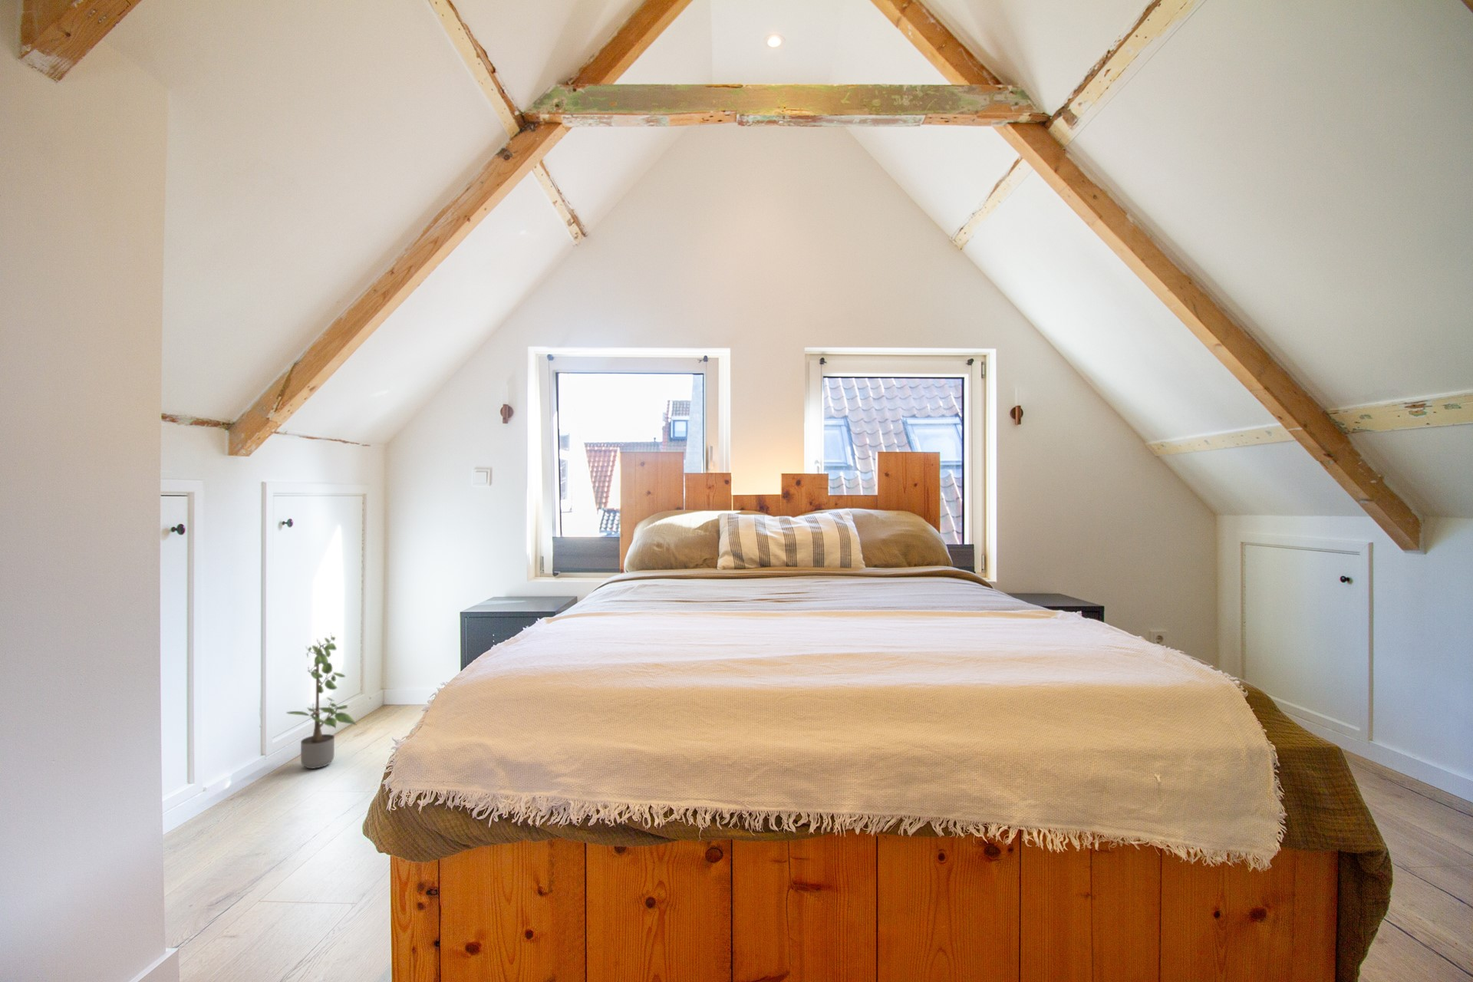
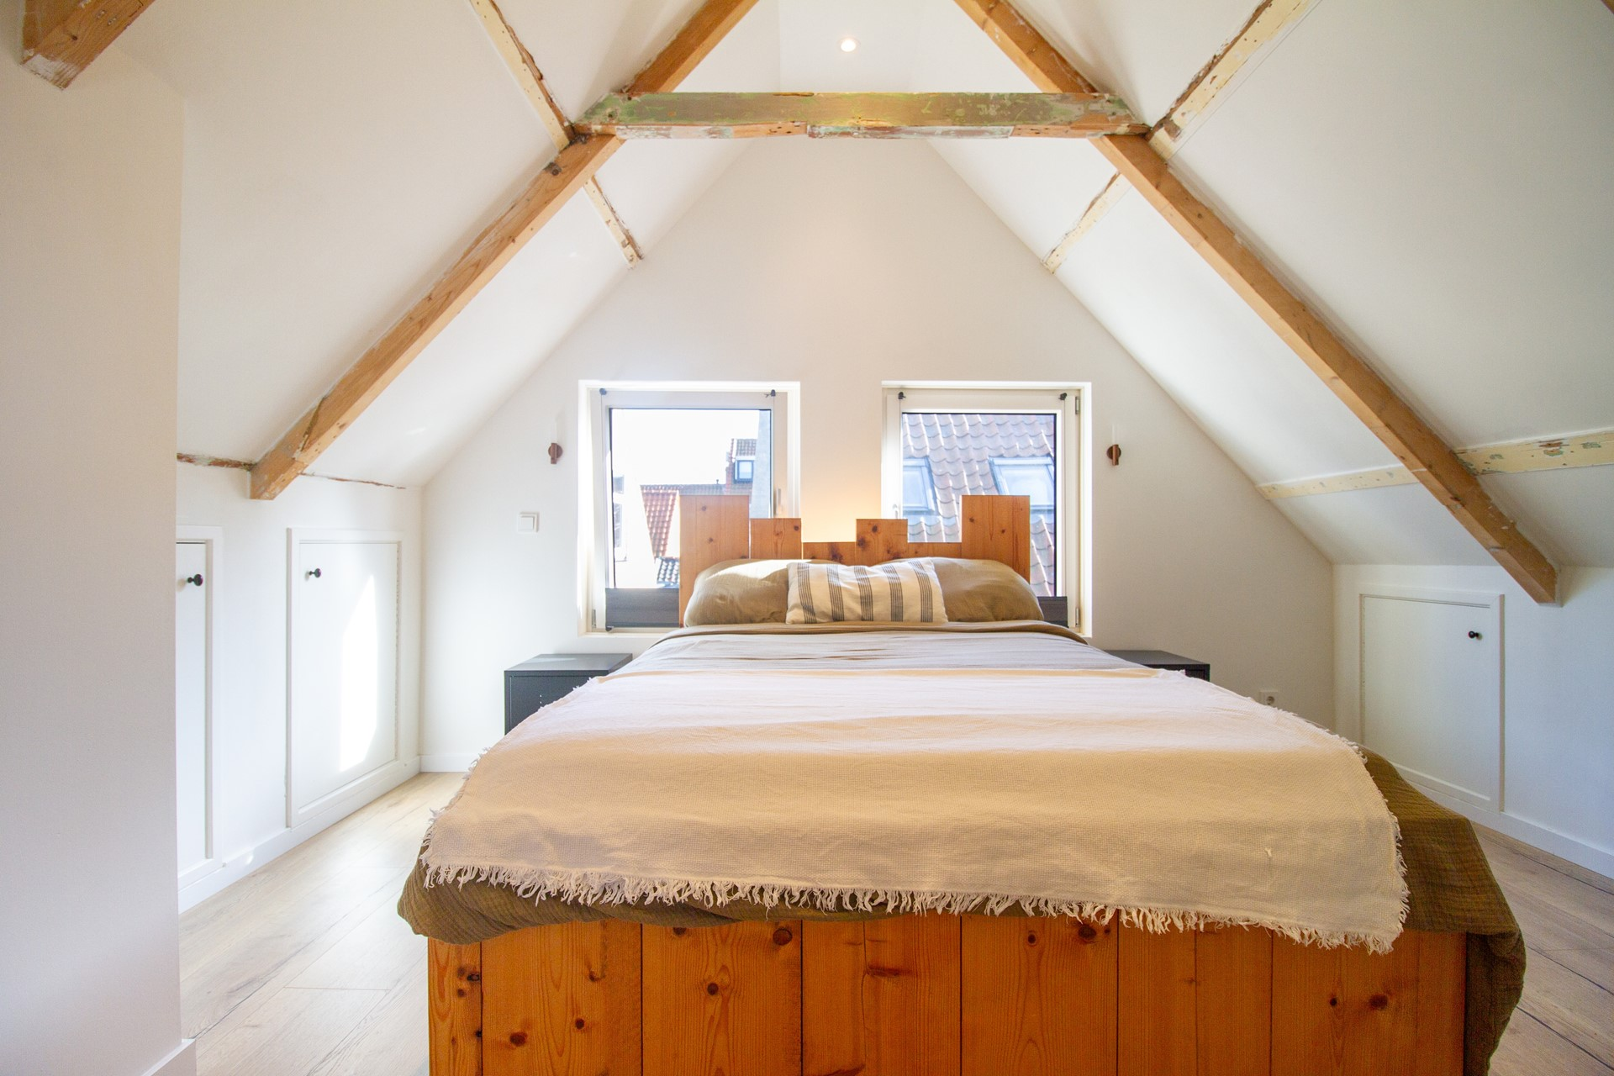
- potted plant [285,632,357,769]
